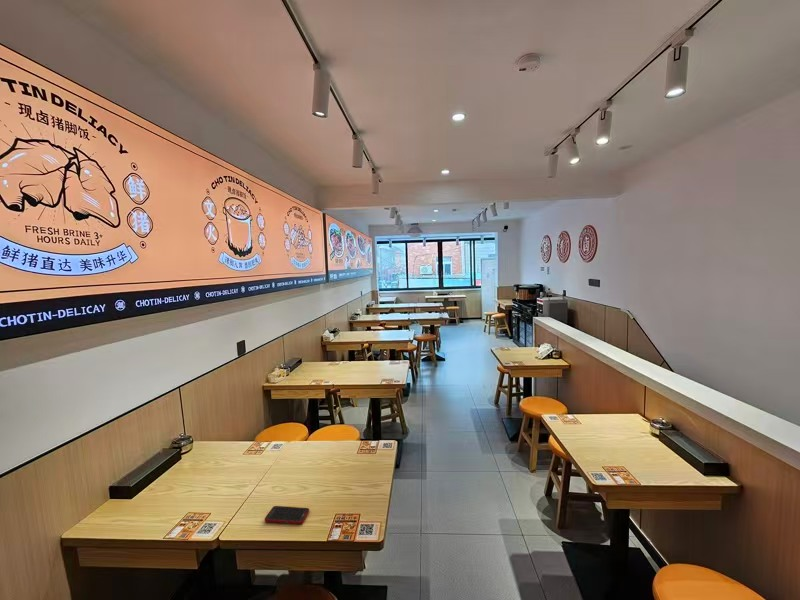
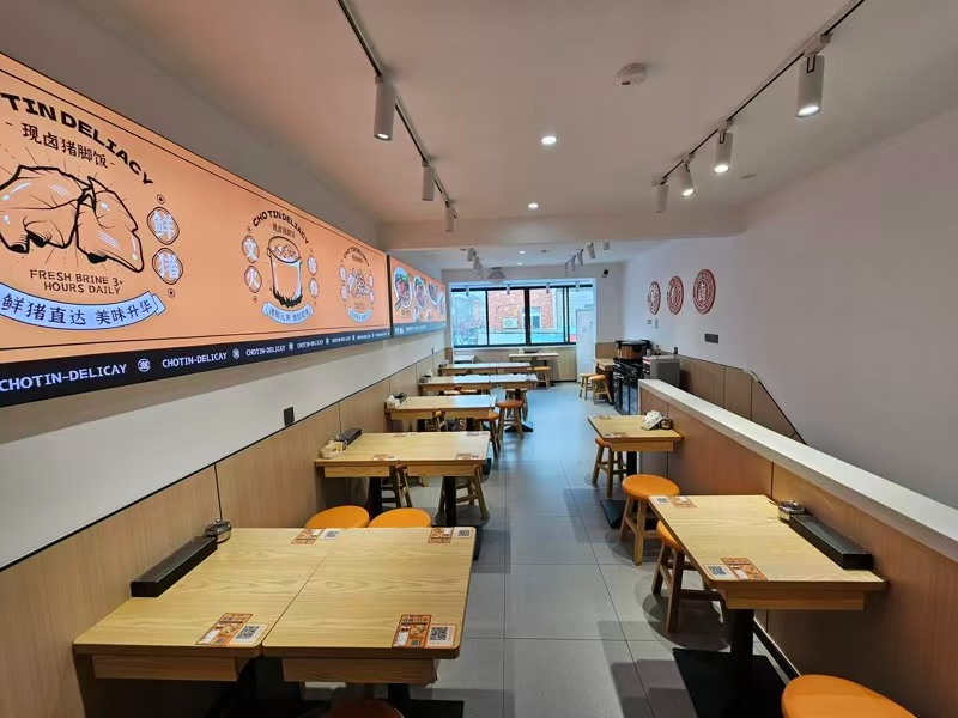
- cell phone [264,505,310,525]
